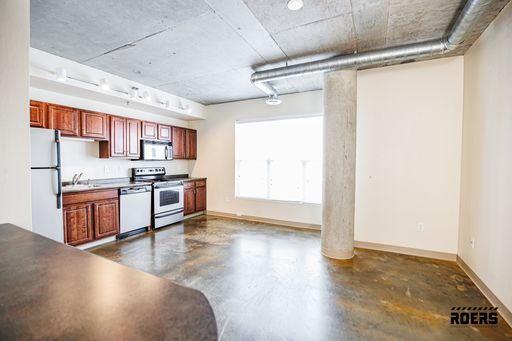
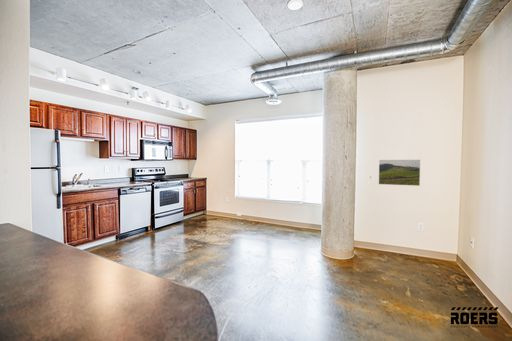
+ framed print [378,159,421,187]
